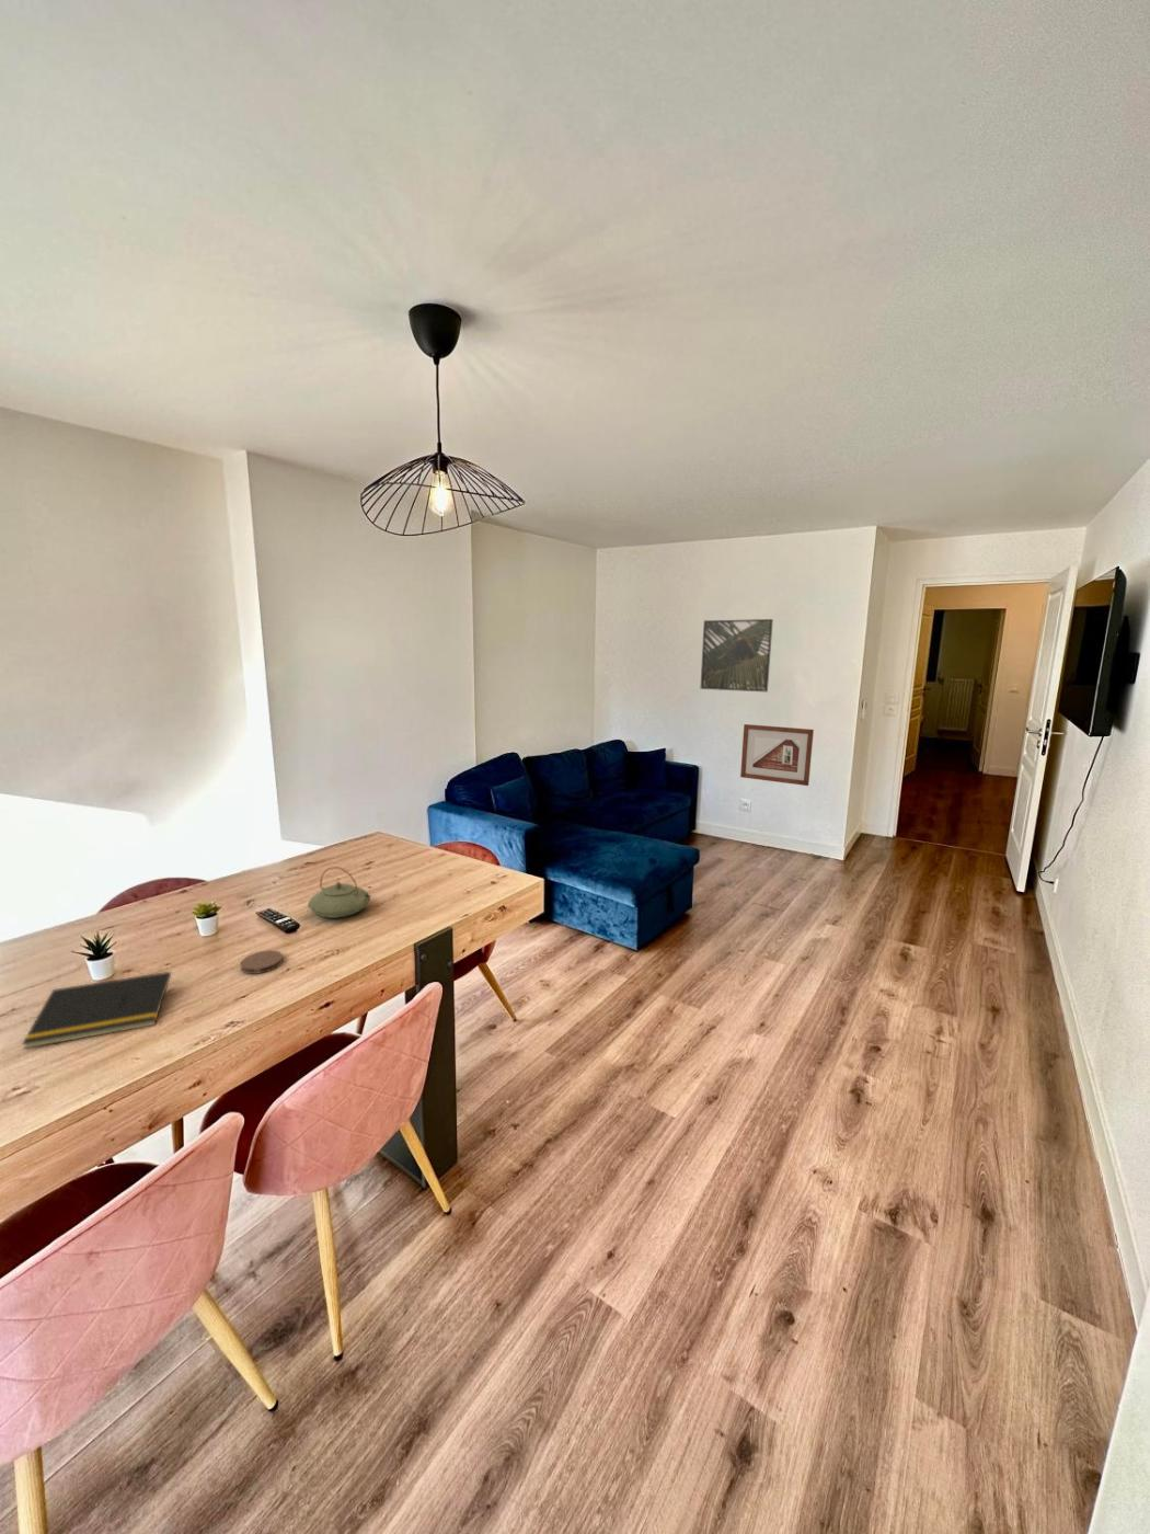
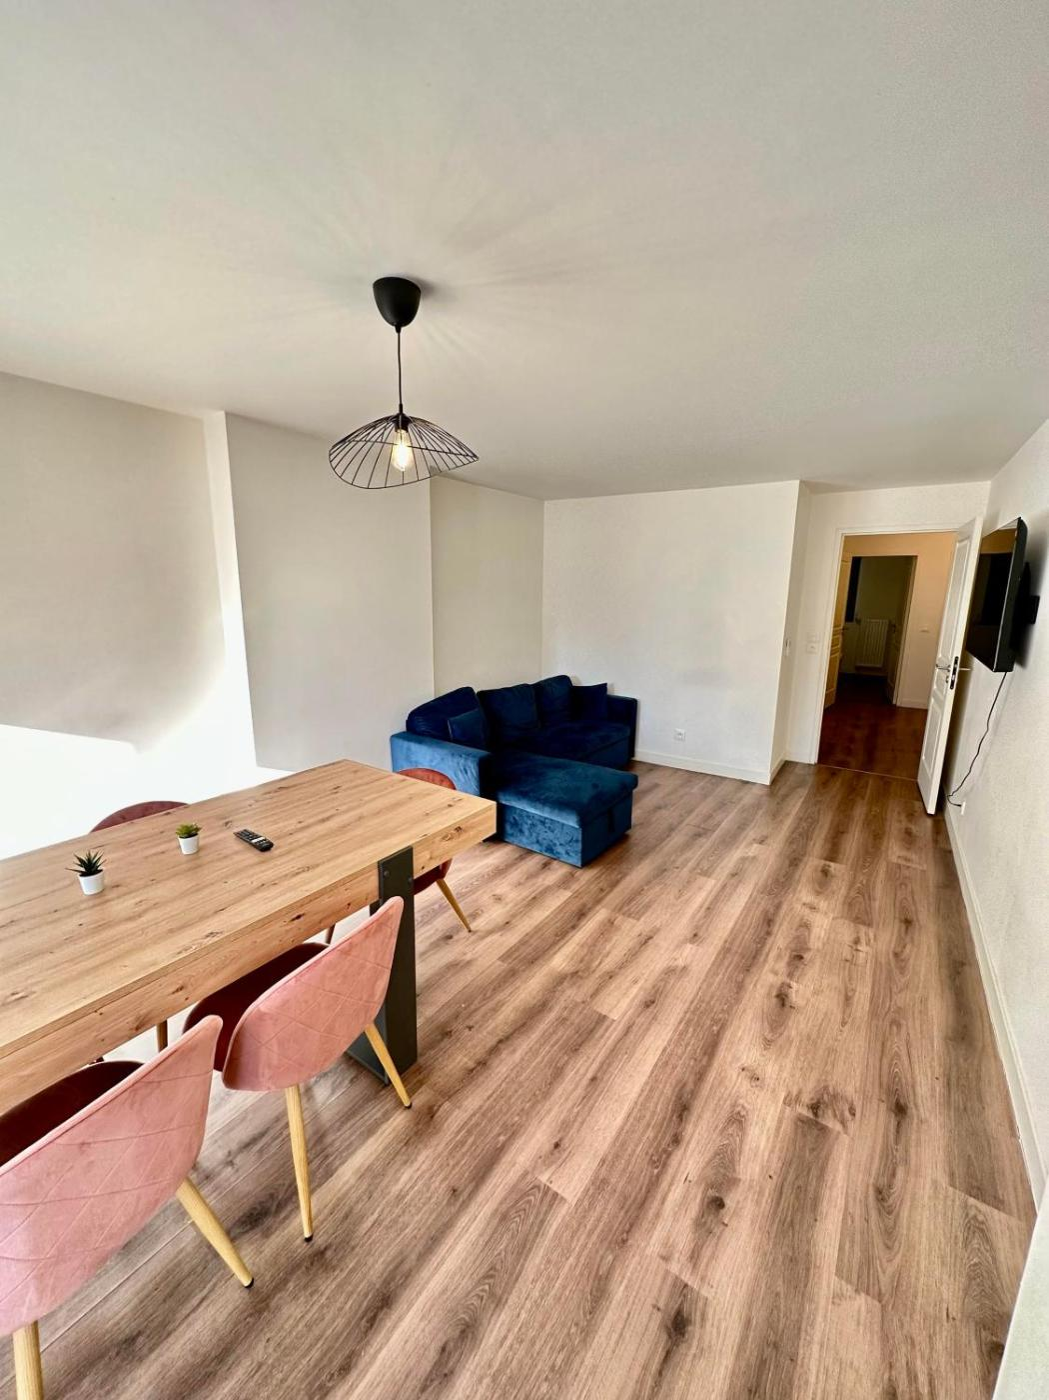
- picture frame [739,724,815,786]
- teapot [307,866,371,919]
- notepad [21,971,172,1050]
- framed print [699,618,774,692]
- coaster [240,949,284,975]
